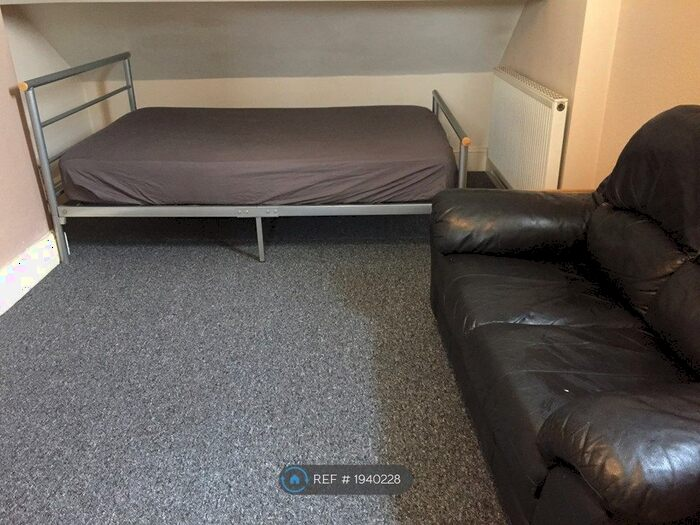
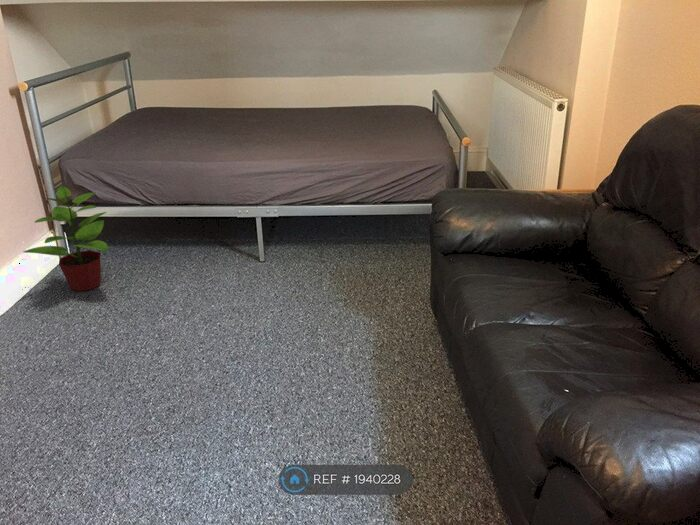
+ potted plant [23,185,109,292]
